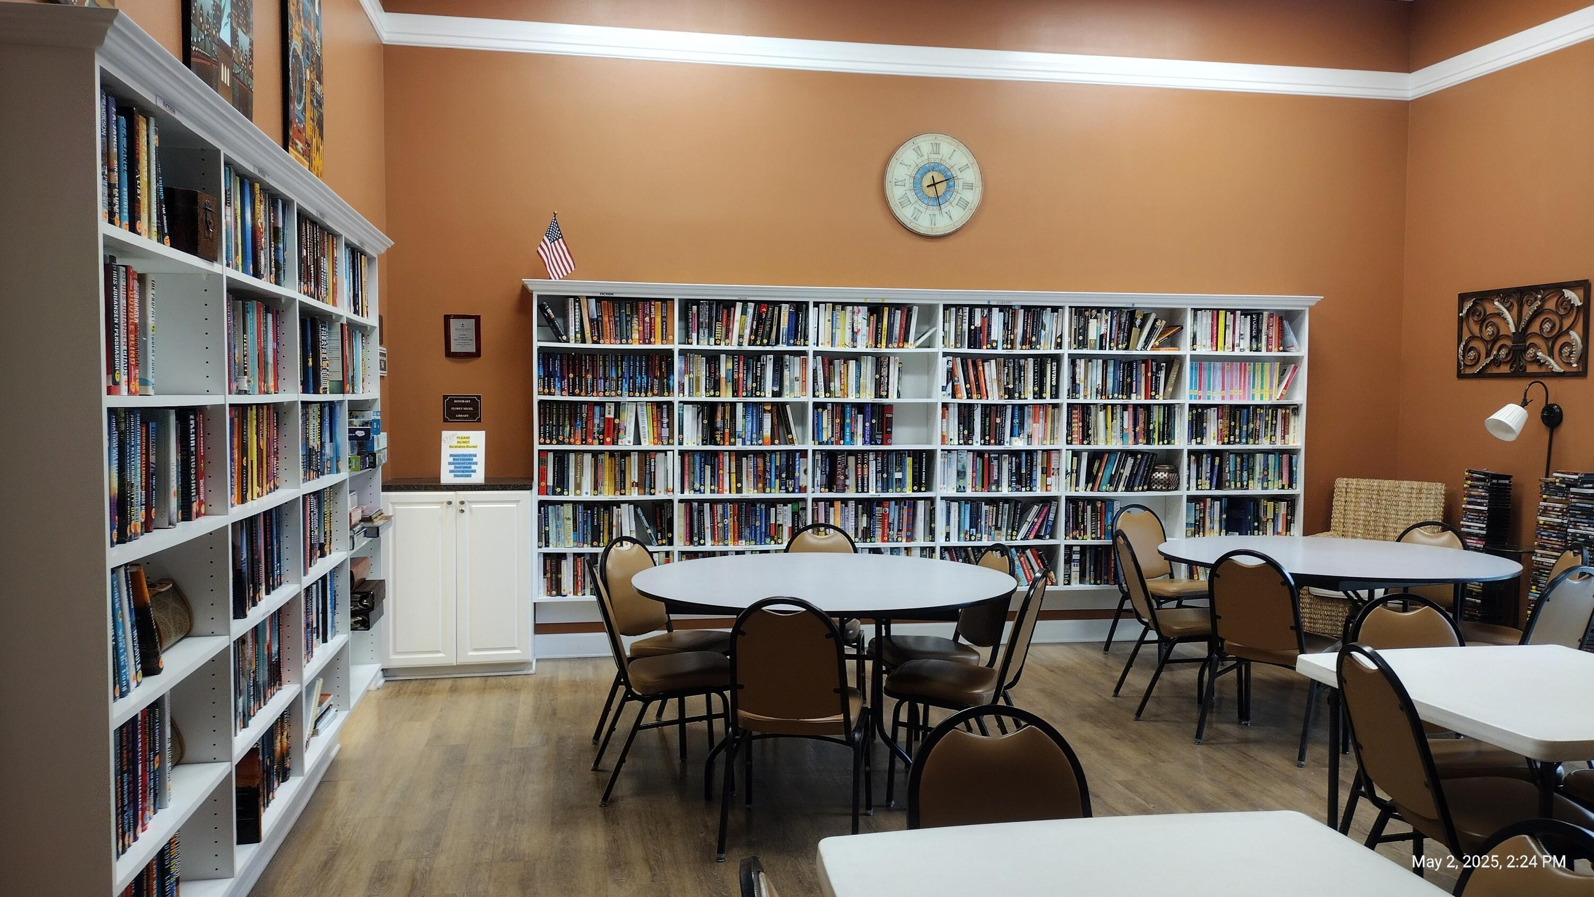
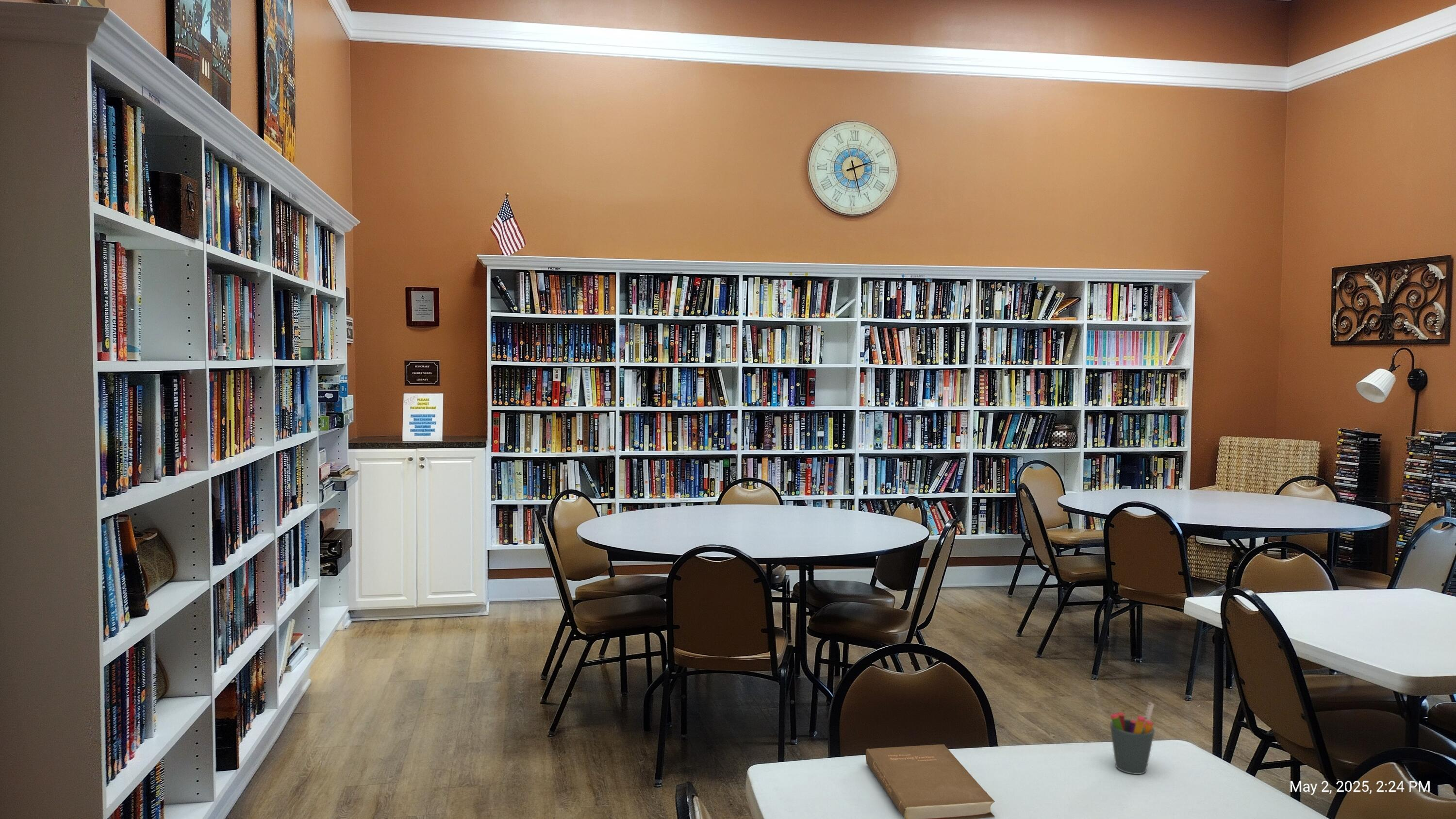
+ book [865,744,995,819]
+ pen holder [1109,702,1155,775]
